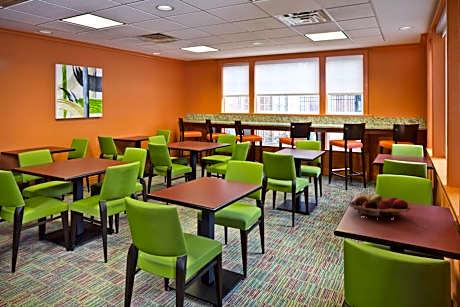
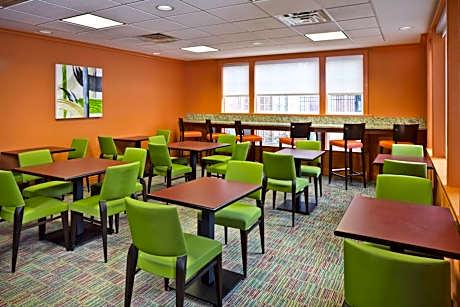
- fruit basket [348,193,412,220]
